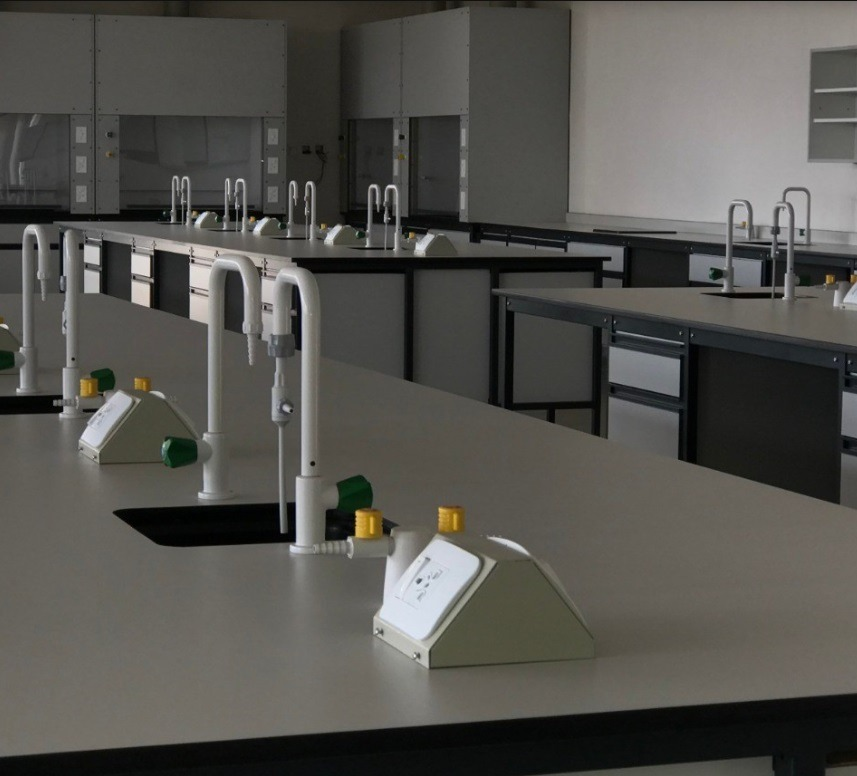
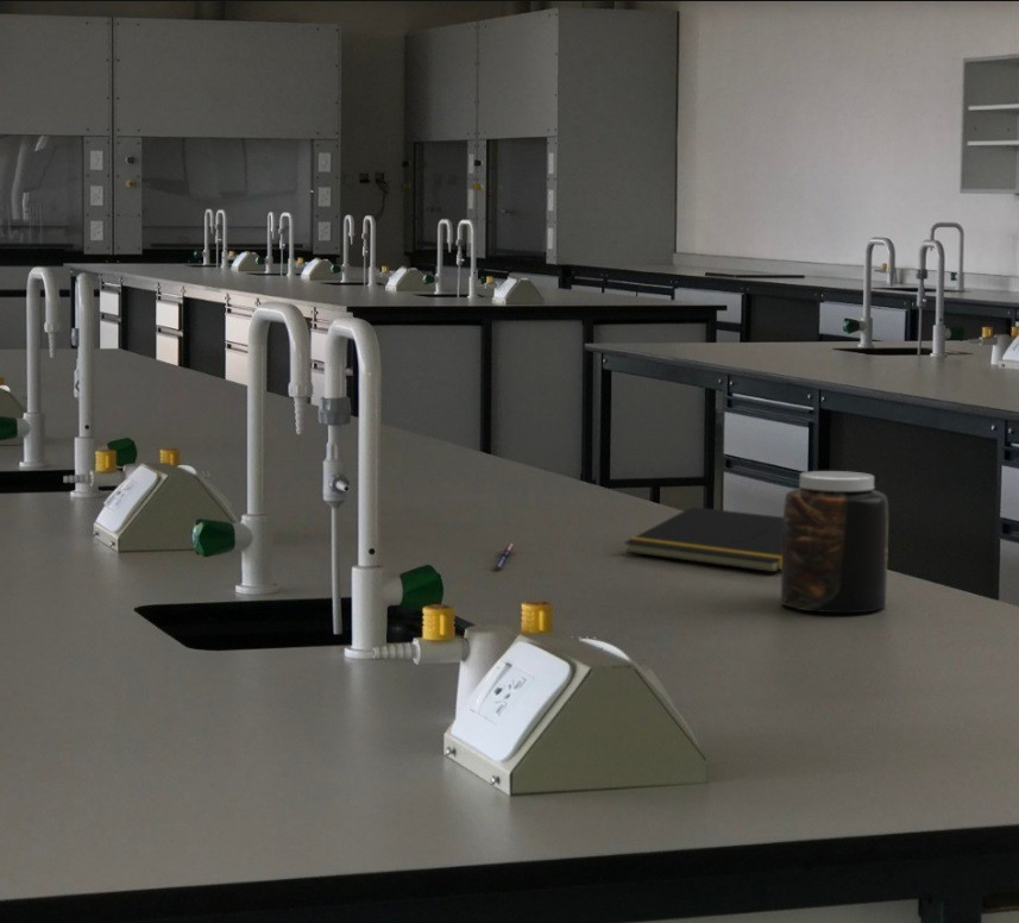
+ jar [780,470,889,614]
+ pen [492,542,516,570]
+ notepad [623,506,784,573]
